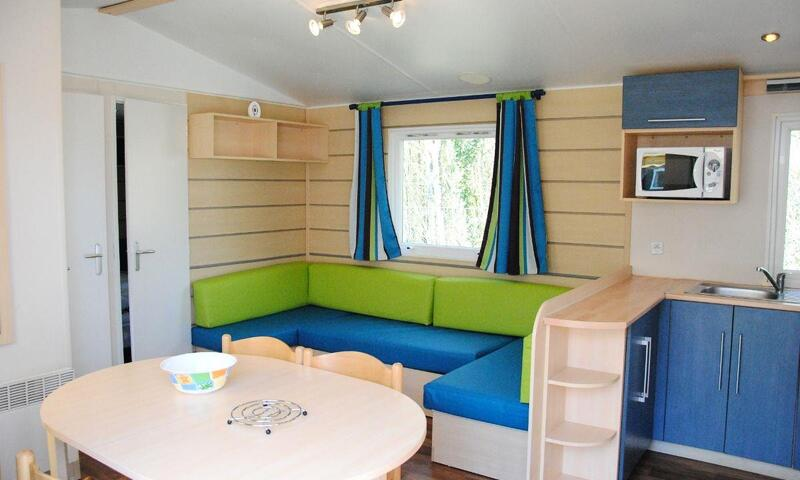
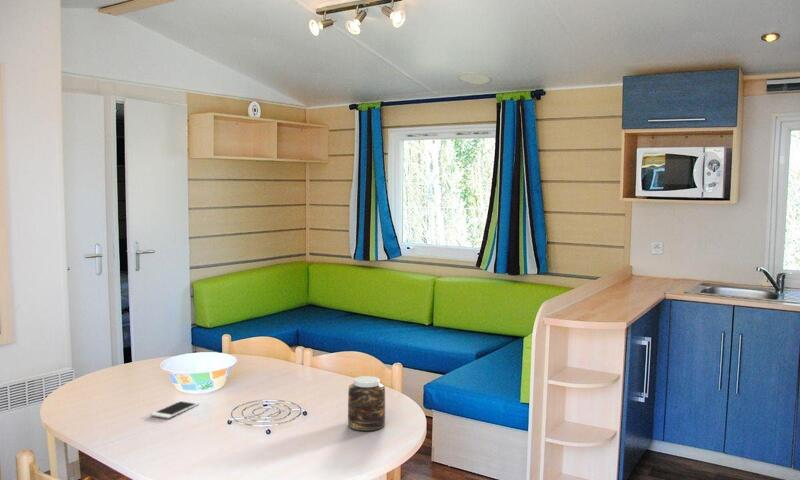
+ cell phone [149,399,200,419]
+ jar [347,375,386,432]
